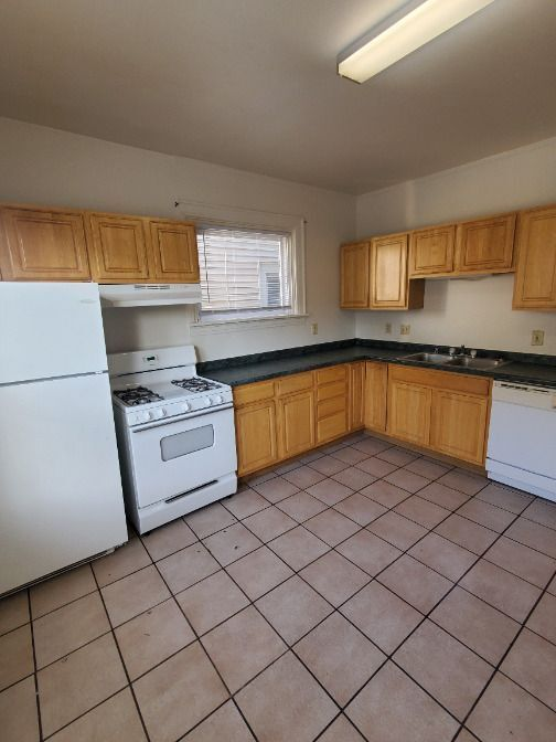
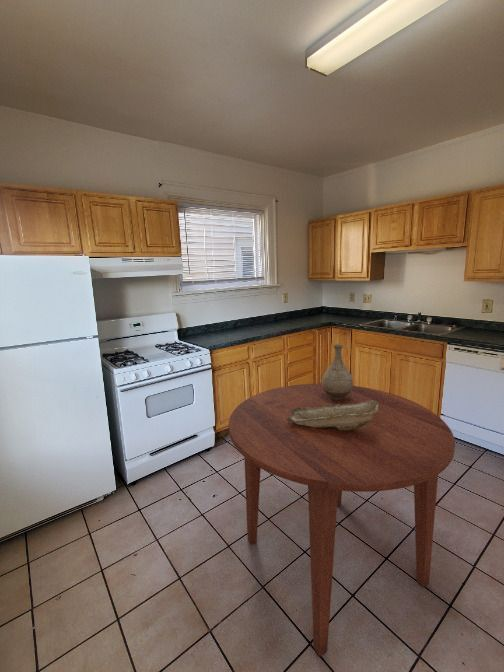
+ dining table [228,383,456,658]
+ decorative bowl [287,400,378,431]
+ vase [321,343,354,400]
